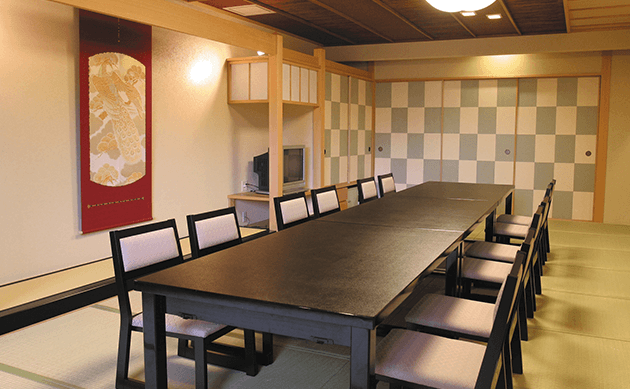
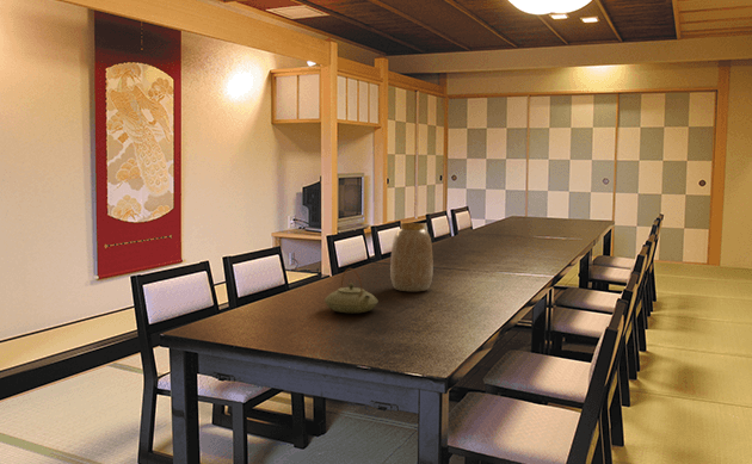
+ vase [389,222,434,292]
+ teapot [323,267,380,314]
